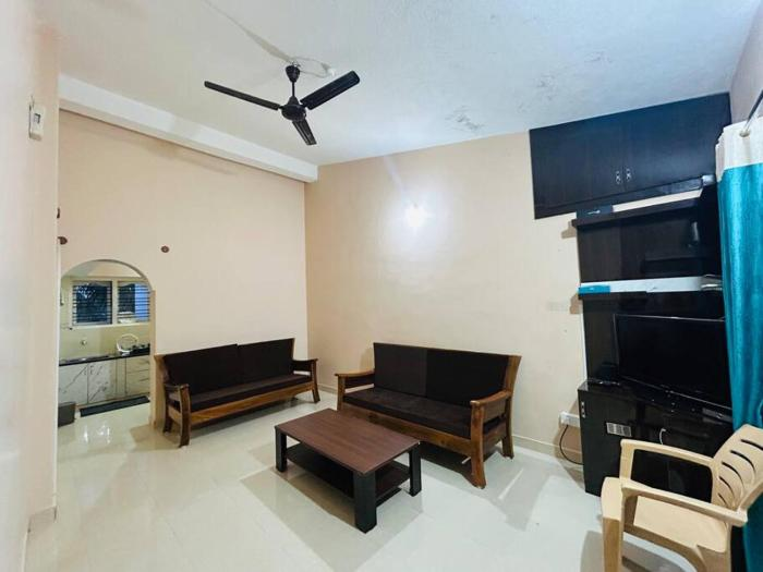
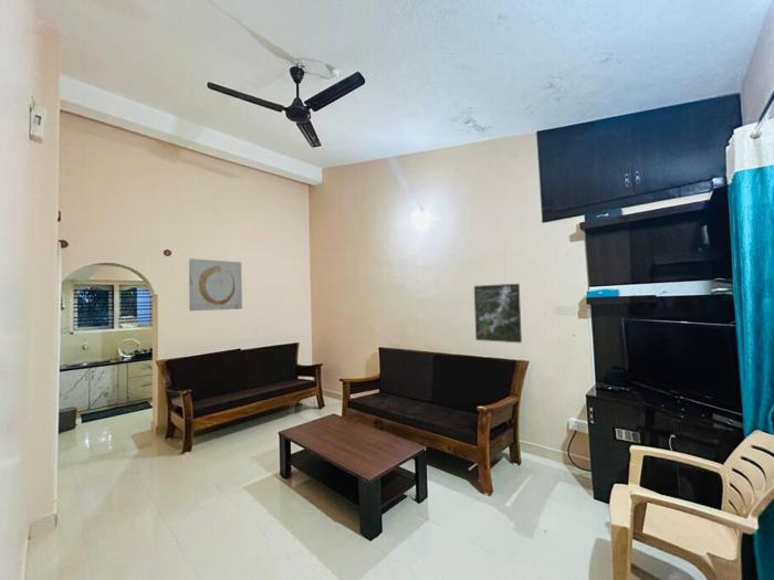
+ wall art [188,257,243,312]
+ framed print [473,283,523,344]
